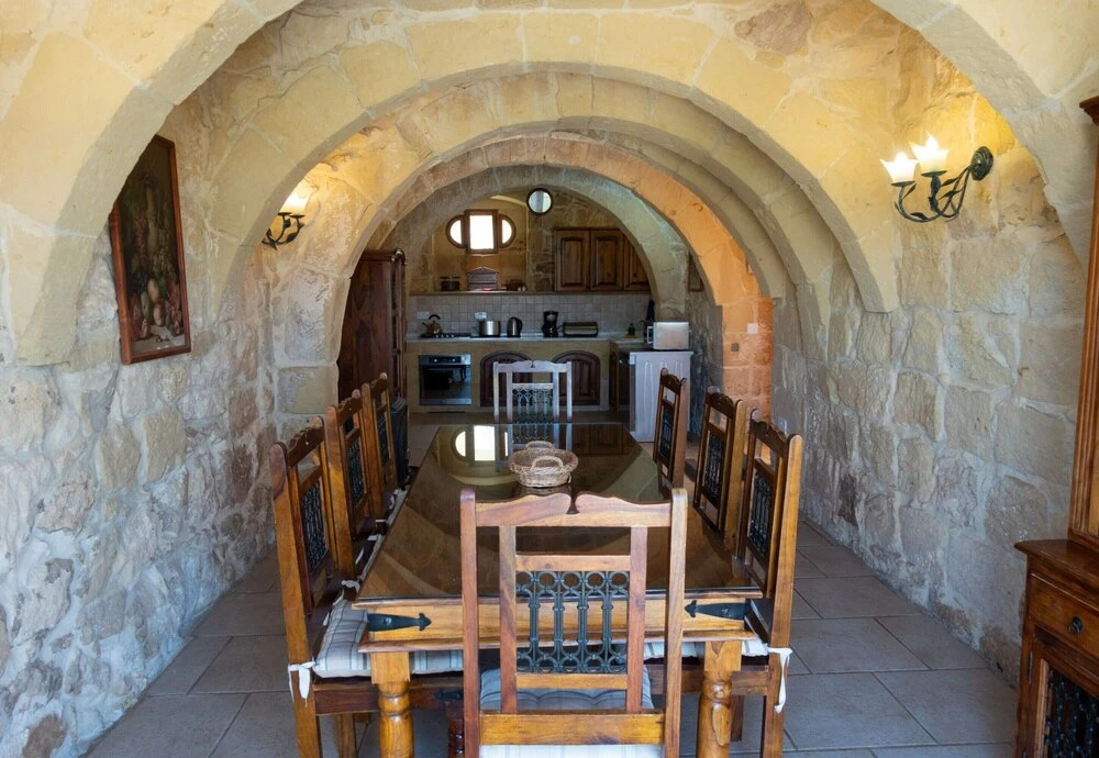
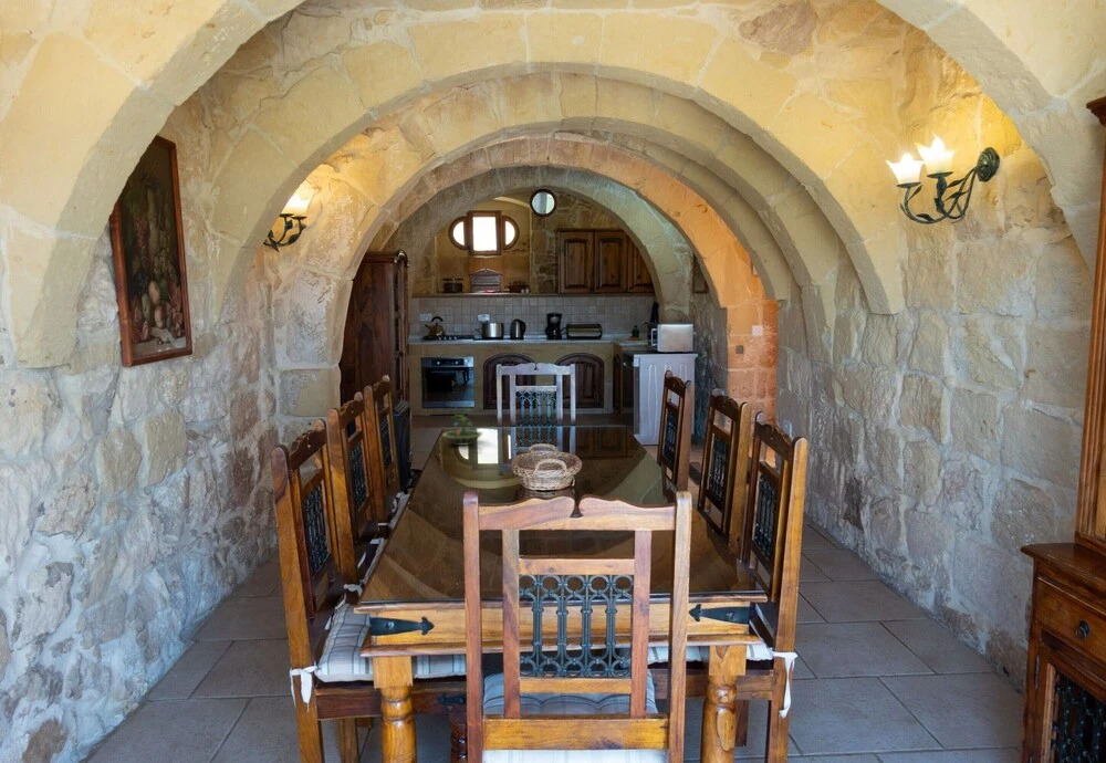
+ terrarium [441,403,484,447]
